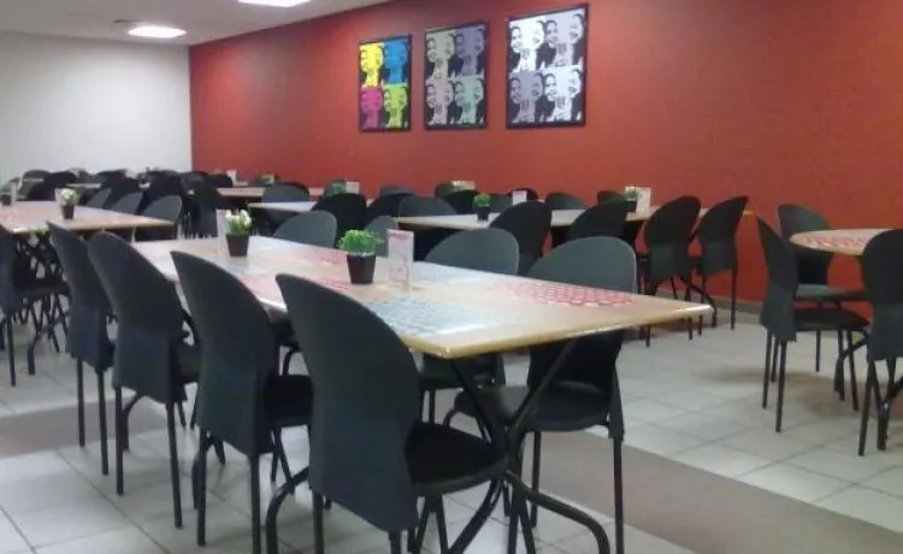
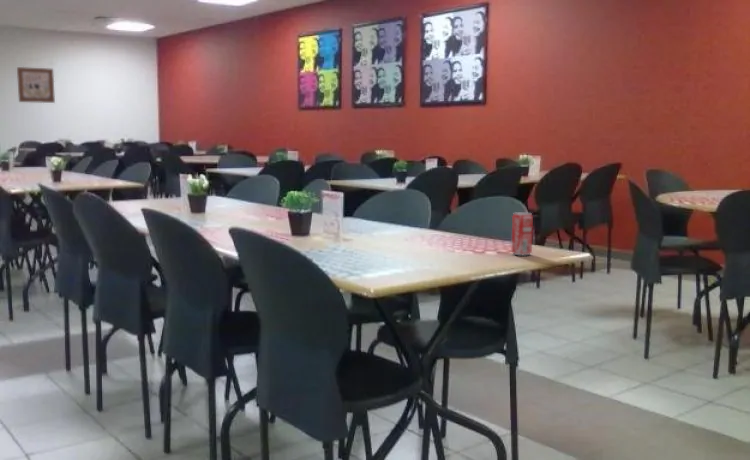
+ wall art [16,66,56,104]
+ beverage can [510,211,534,256]
